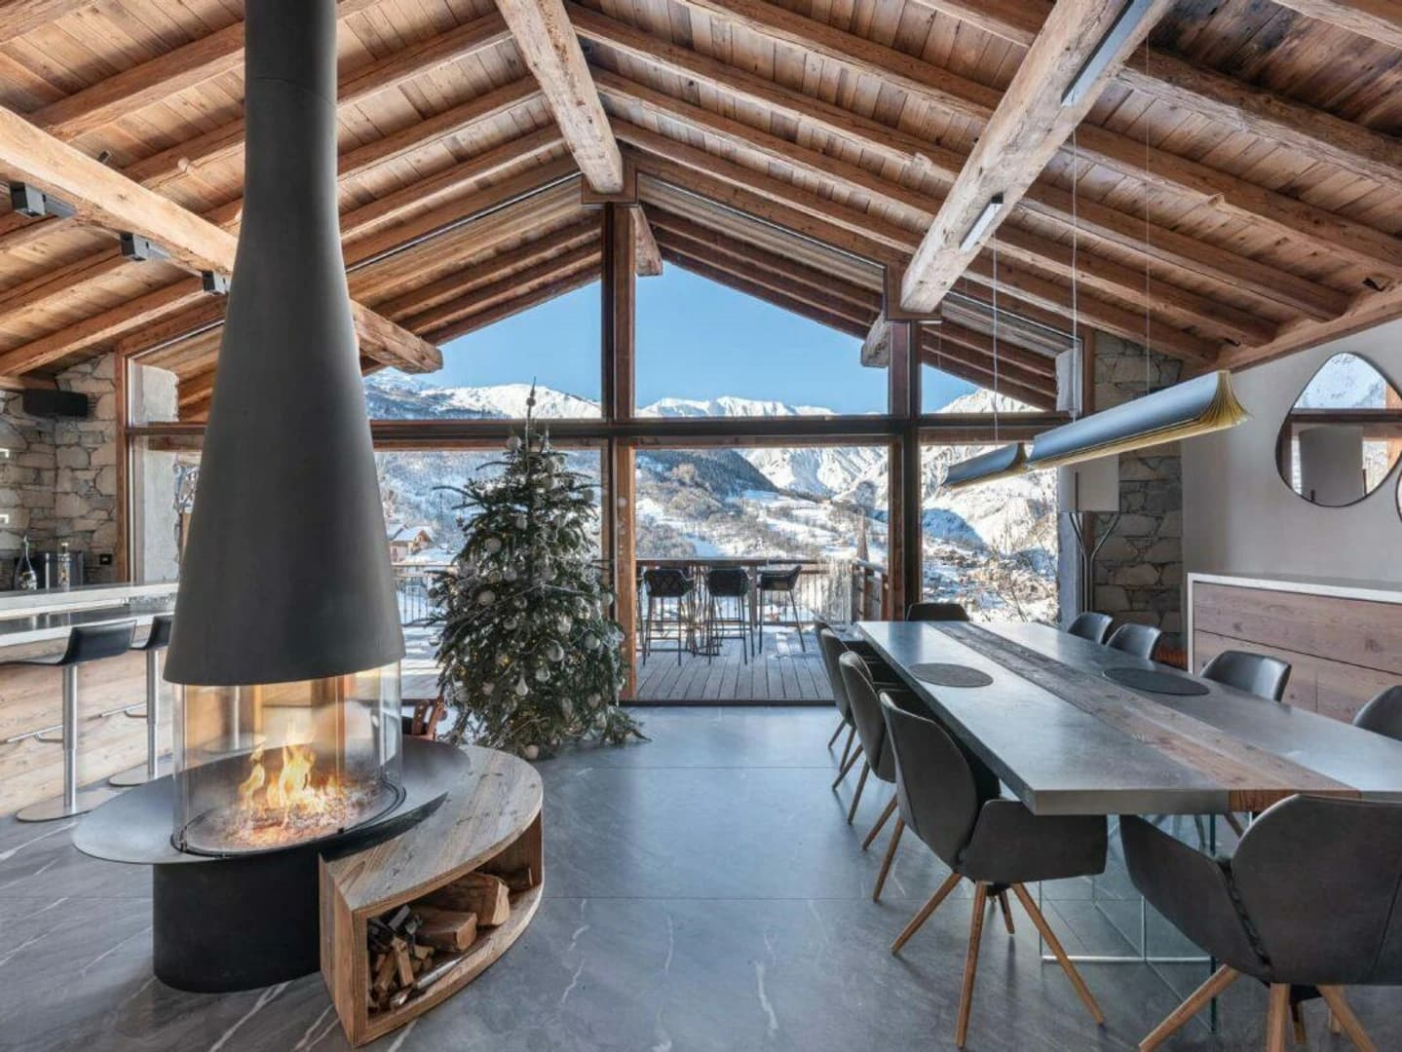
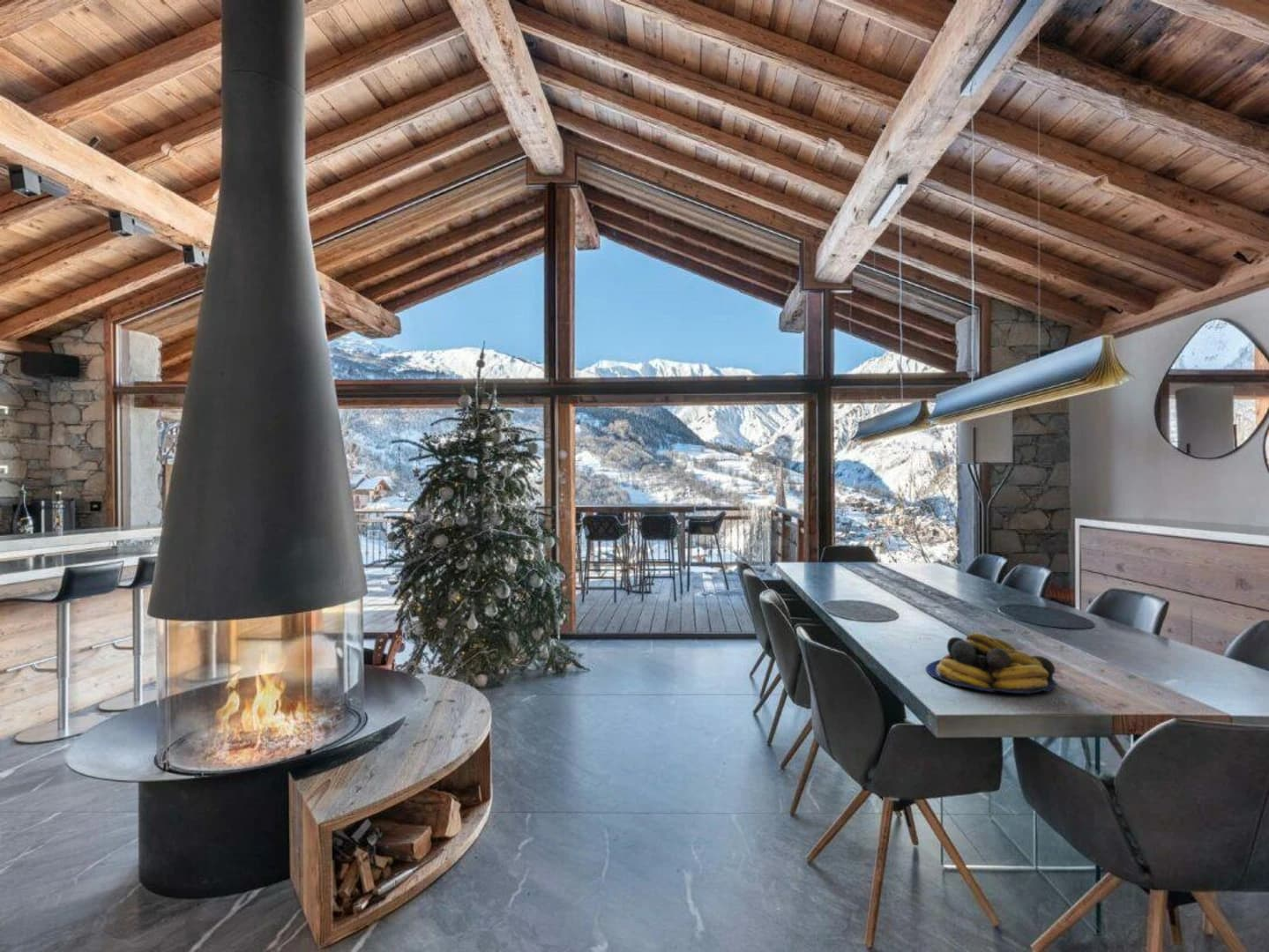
+ fruit bowl [925,632,1057,695]
